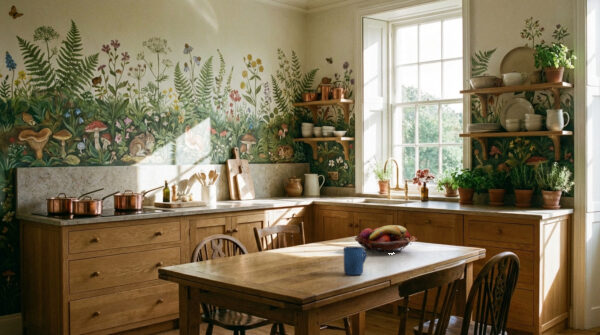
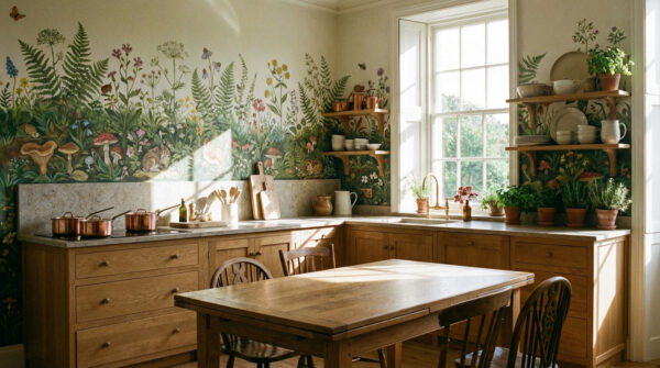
- fruit basket [354,224,418,254]
- mug [343,246,367,276]
